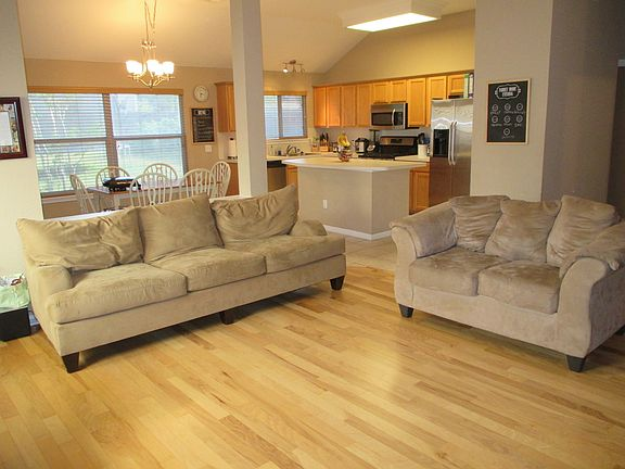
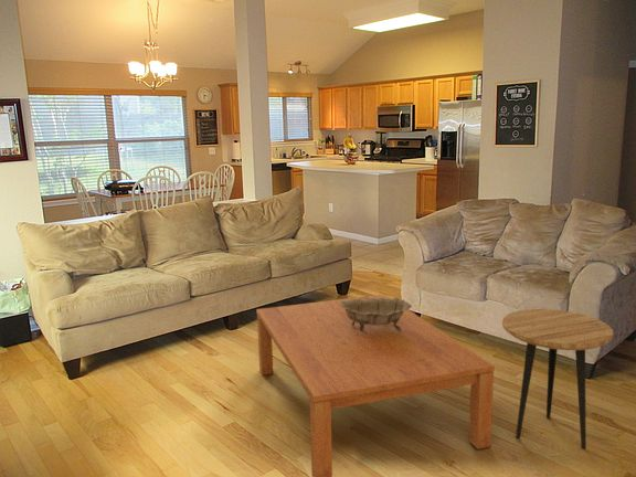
+ coffee table [255,294,496,477]
+ decorative bowl [340,296,413,332]
+ side table [501,308,614,451]
